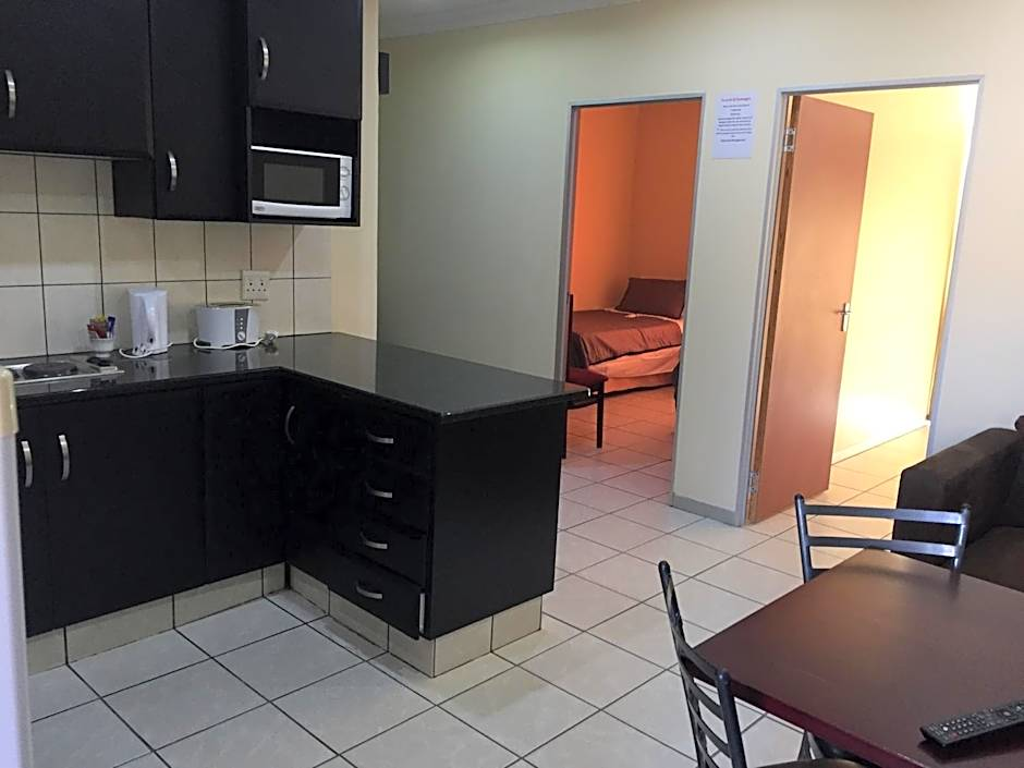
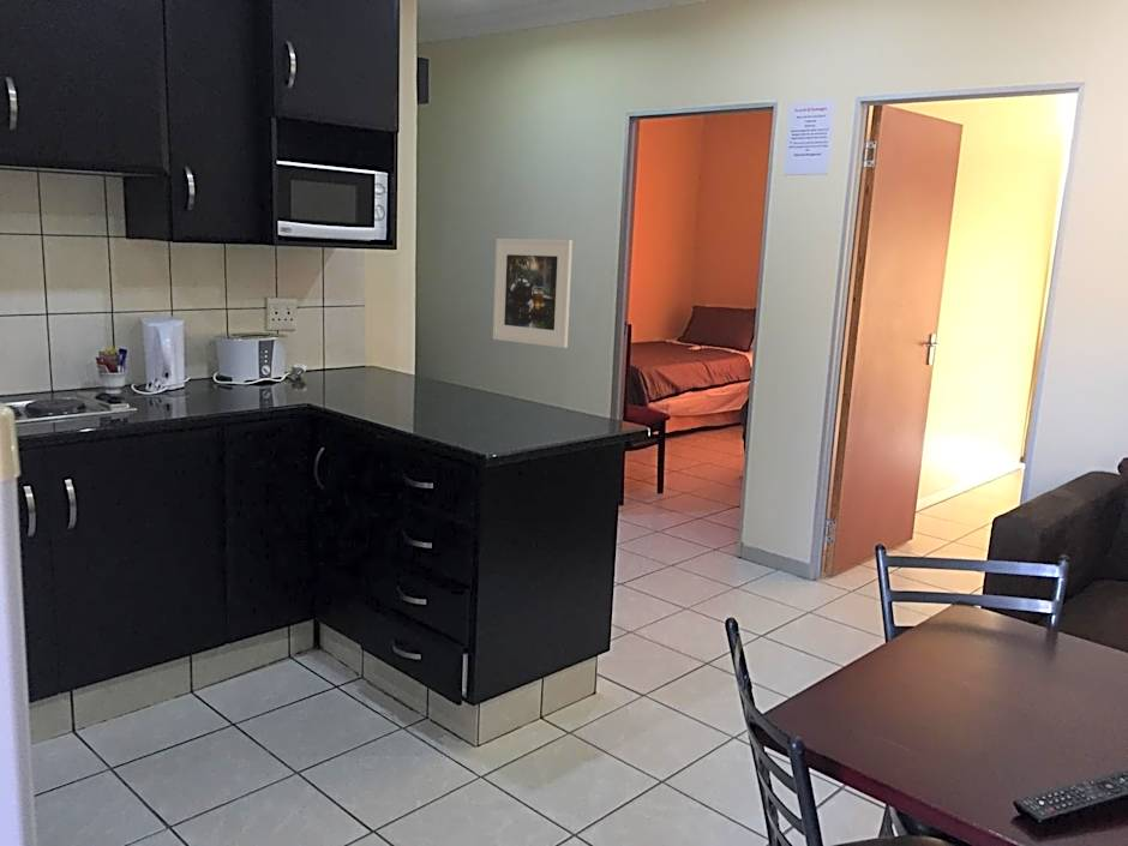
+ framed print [492,238,574,349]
